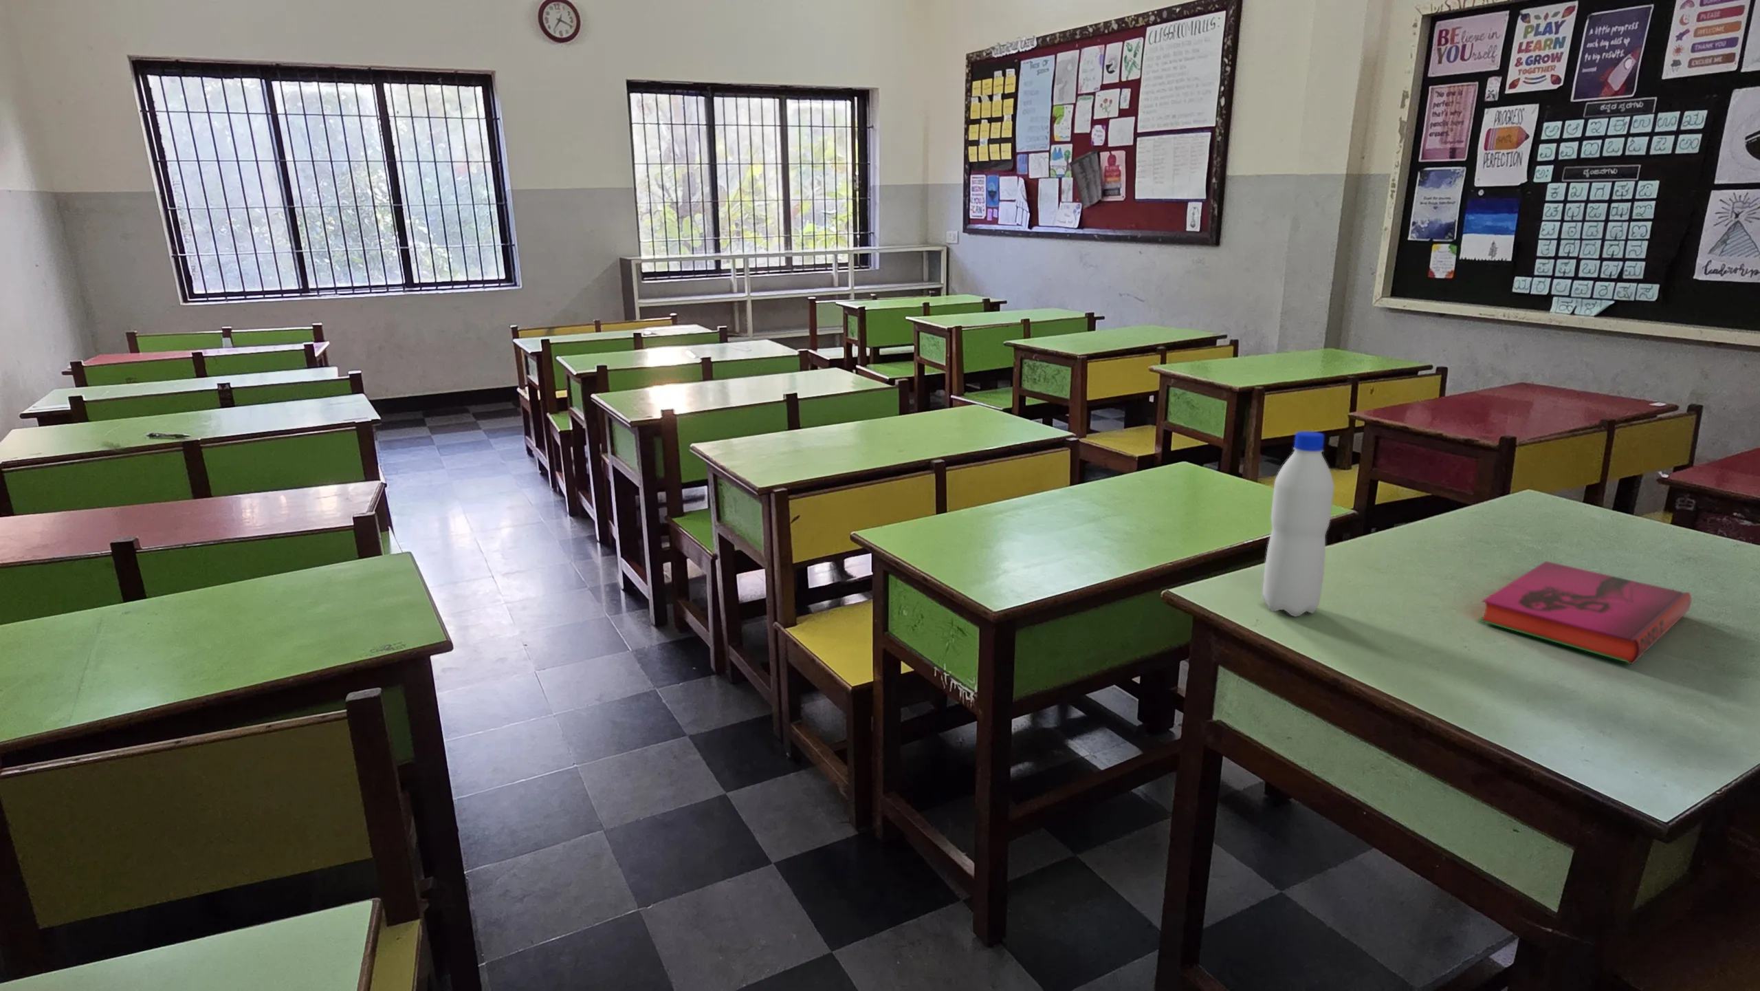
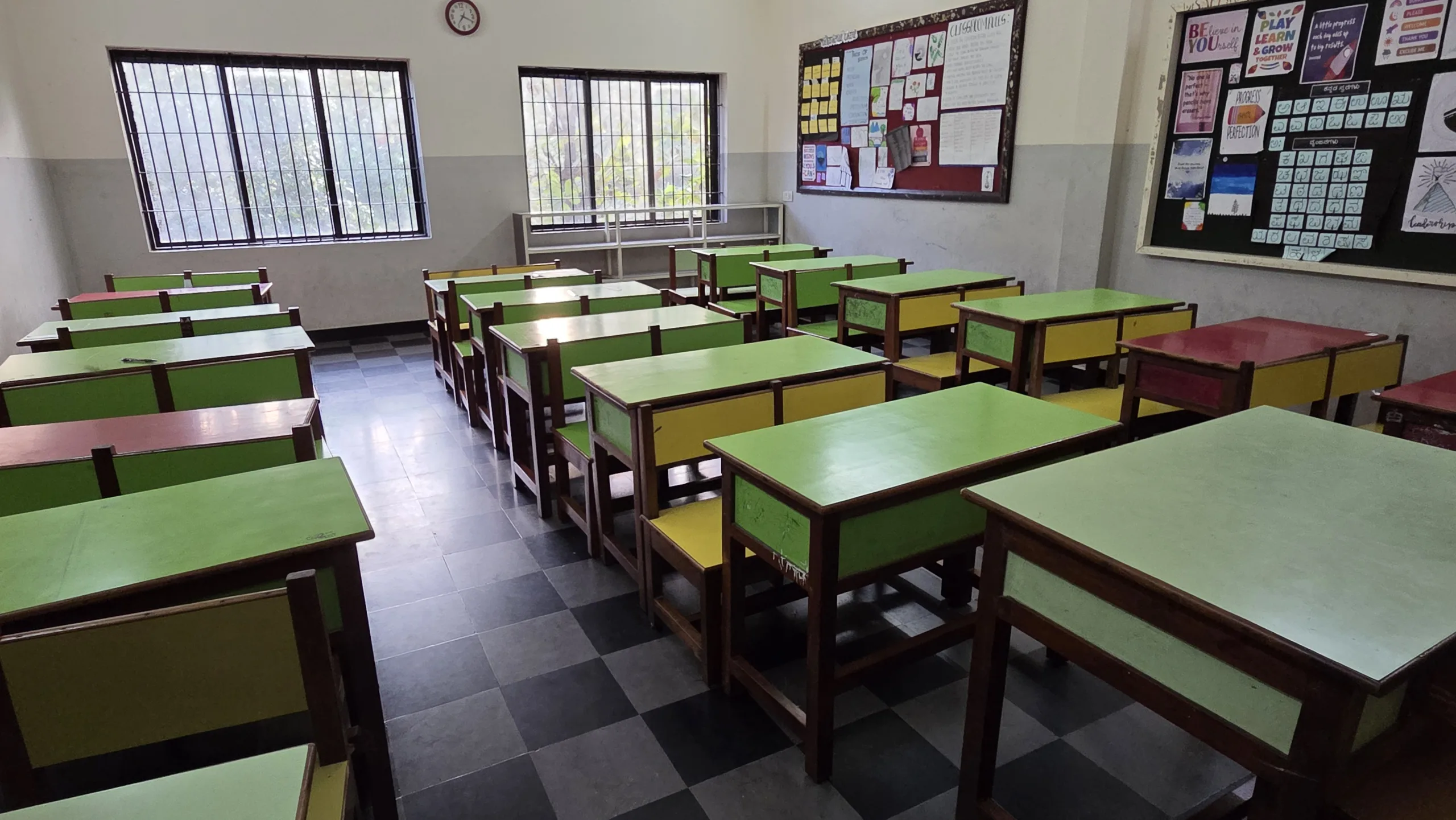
- hardback book [1478,561,1692,665]
- water bottle [1262,430,1336,618]
